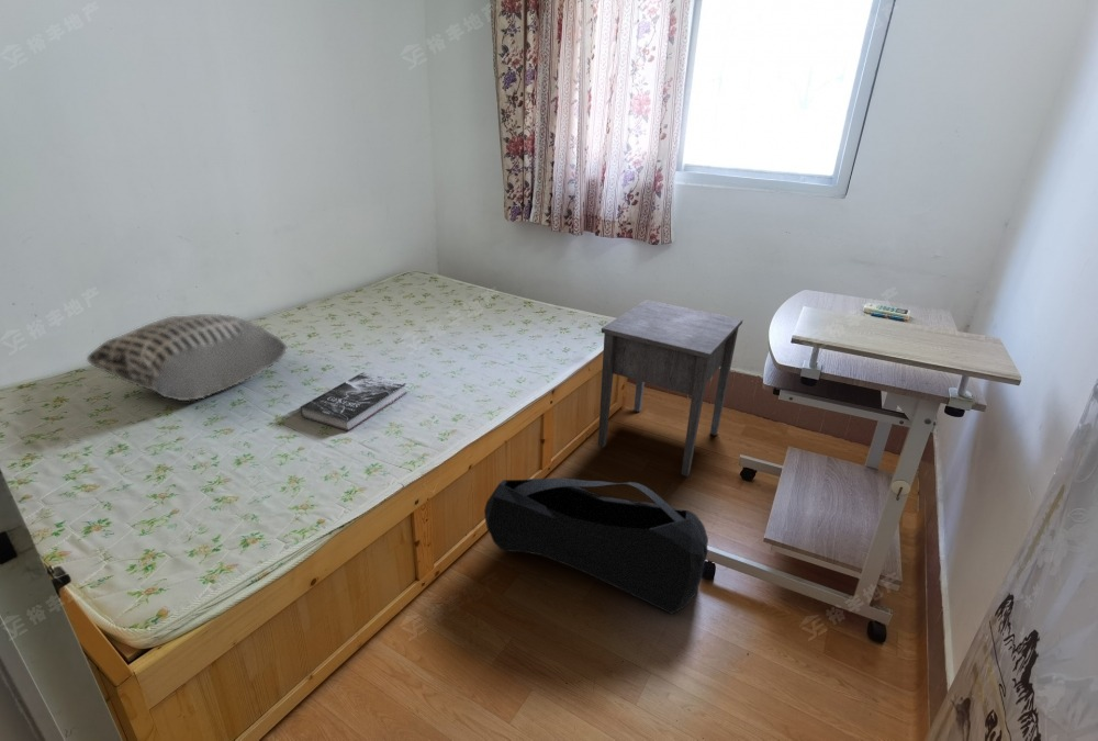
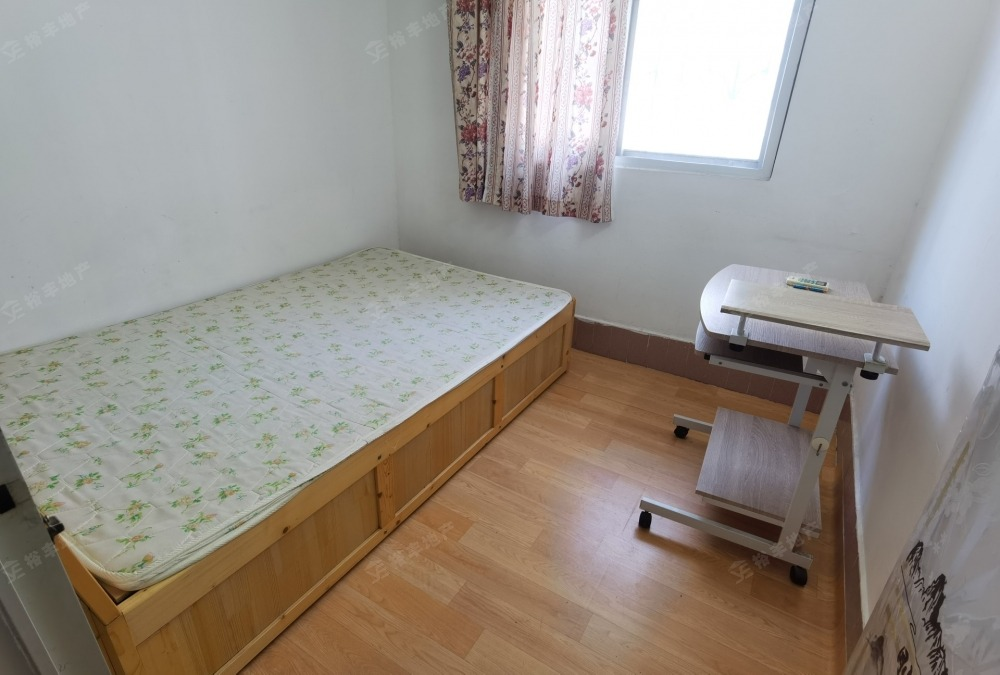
- bag [483,478,709,615]
- nightstand [597,299,744,478]
- book [299,371,408,433]
- cushion [86,313,289,402]
